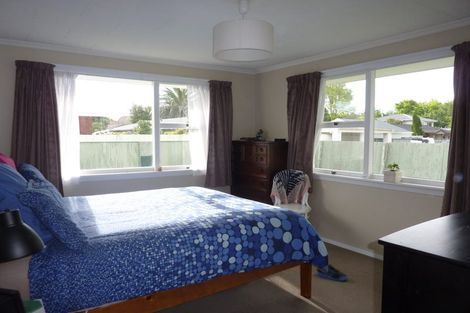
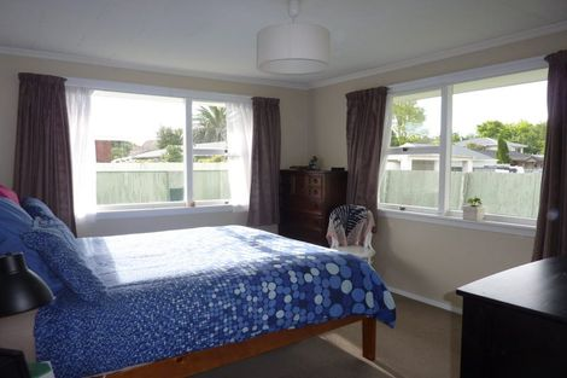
- sneaker [316,263,348,282]
